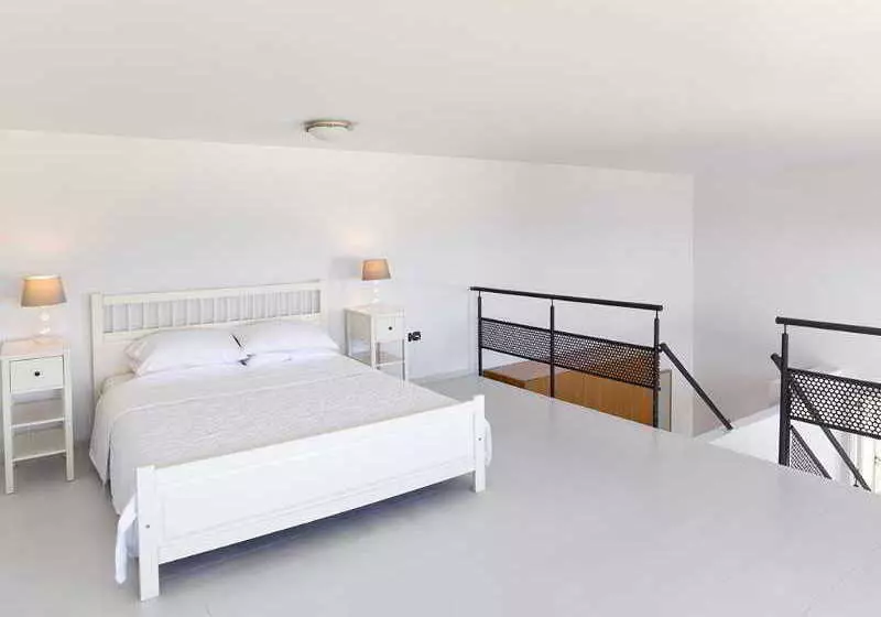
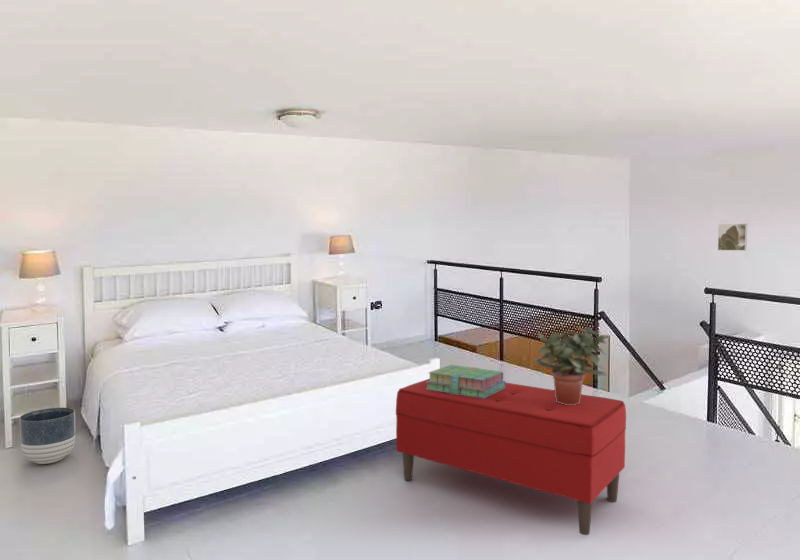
+ planter [18,407,76,465]
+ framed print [717,223,748,251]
+ potted plant [532,326,609,405]
+ stack of books [426,364,506,399]
+ bench [395,378,627,536]
